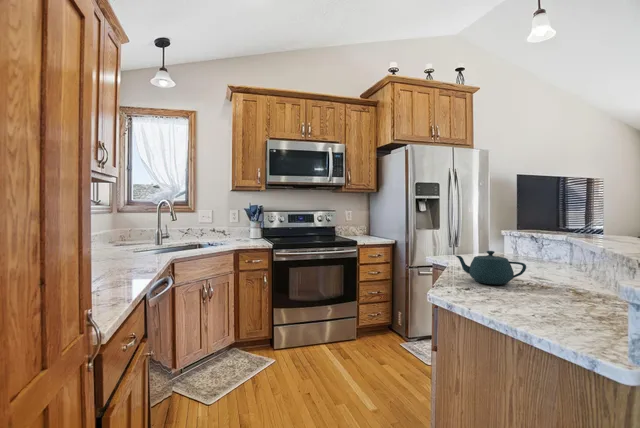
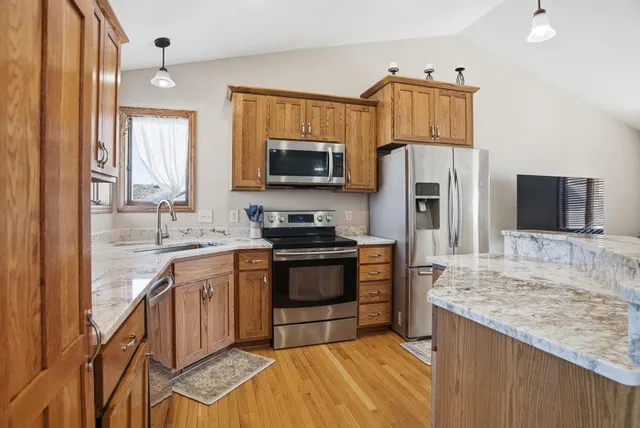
- teapot [454,250,527,286]
